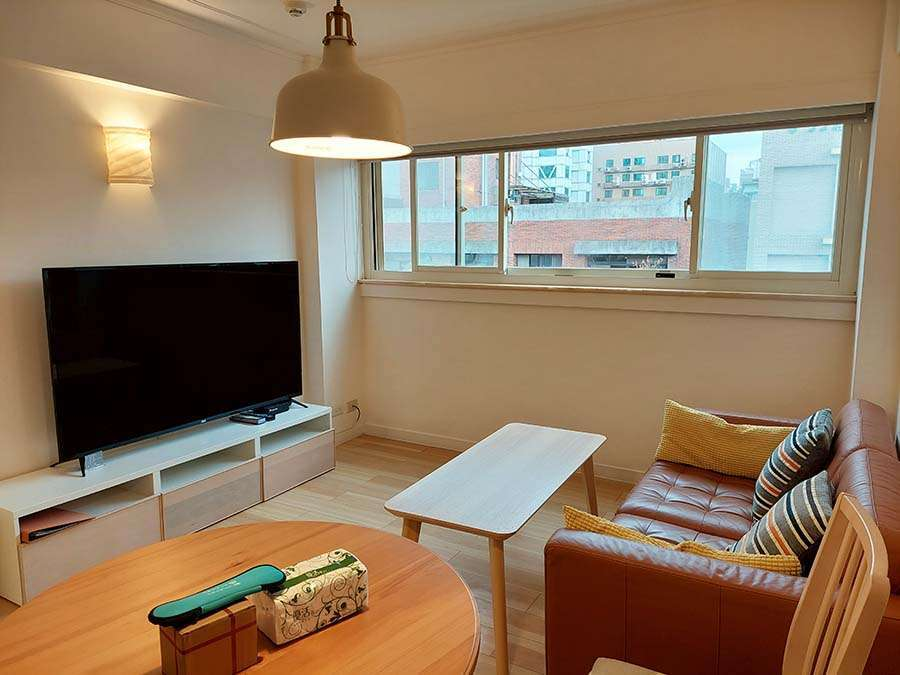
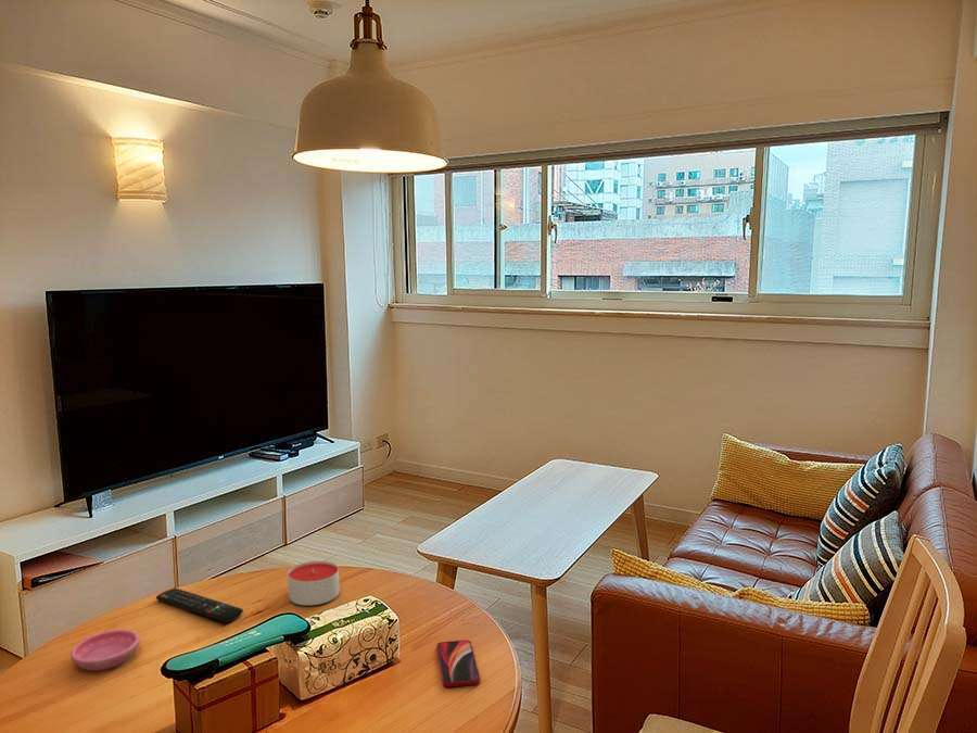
+ smartphone [435,639,481,688]
+ saucer [69,629,141,672]
+ remote control [155,586,244,623]
+ candle [287,560,340,606]
